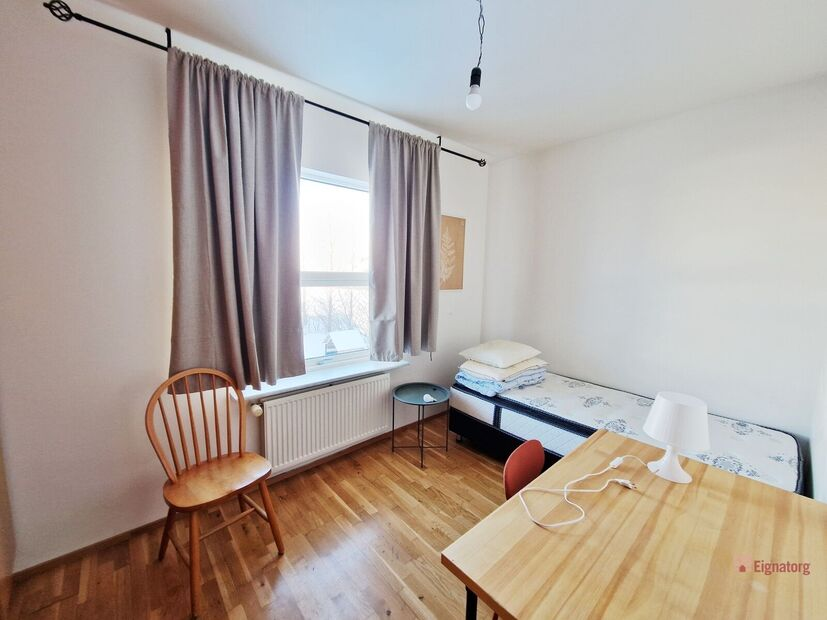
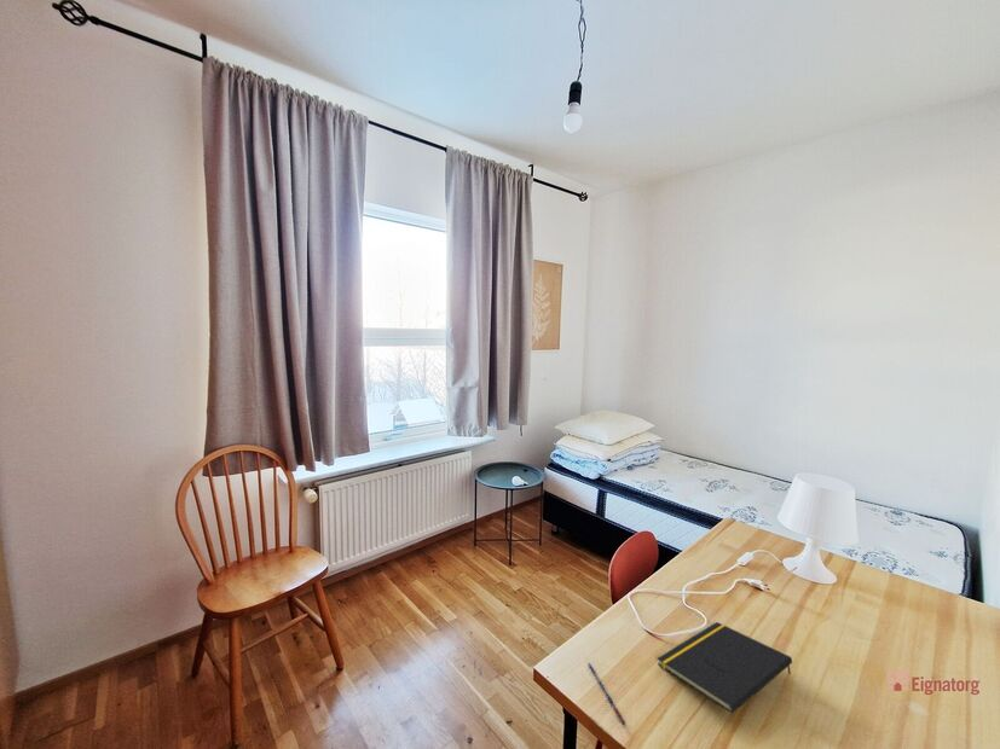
+ notepad [657,621,793,714]
+ pen [586,662,626,727]
